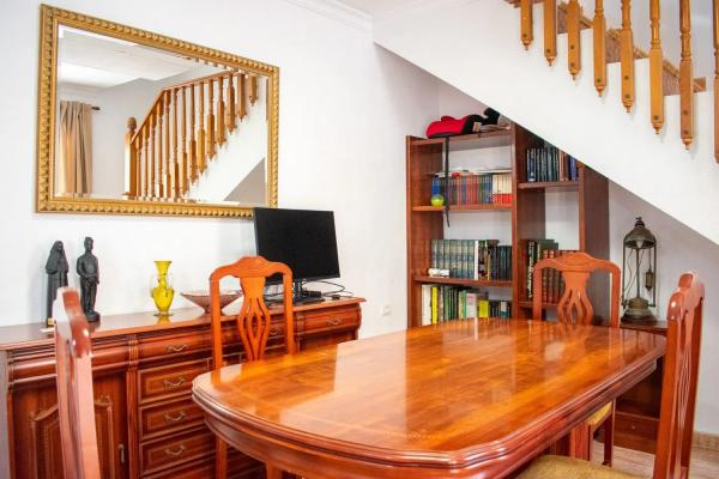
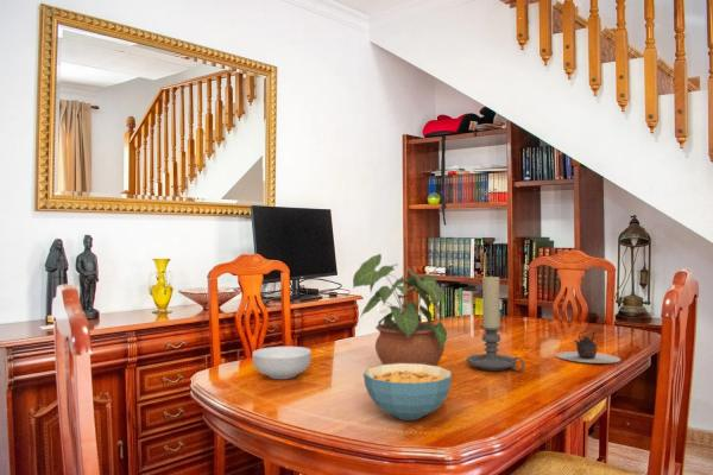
+ potted plant [352,253,448,367]
+ cereal bowl [251,346,313,380]
+ cereal bowl [362,363,453,422]
+ candle holder [465,274,525,372]
+ teapot [555,330,621,365]
